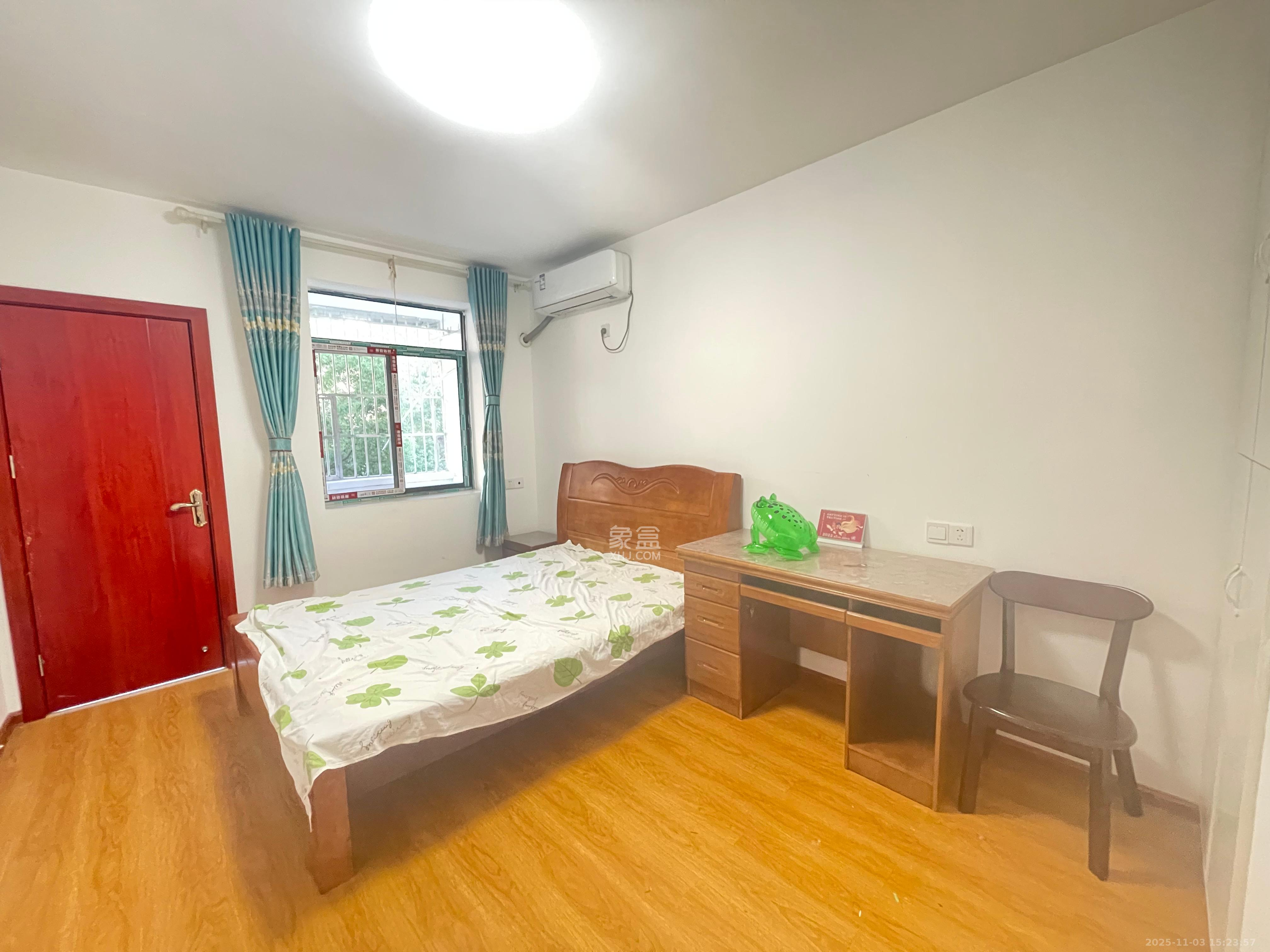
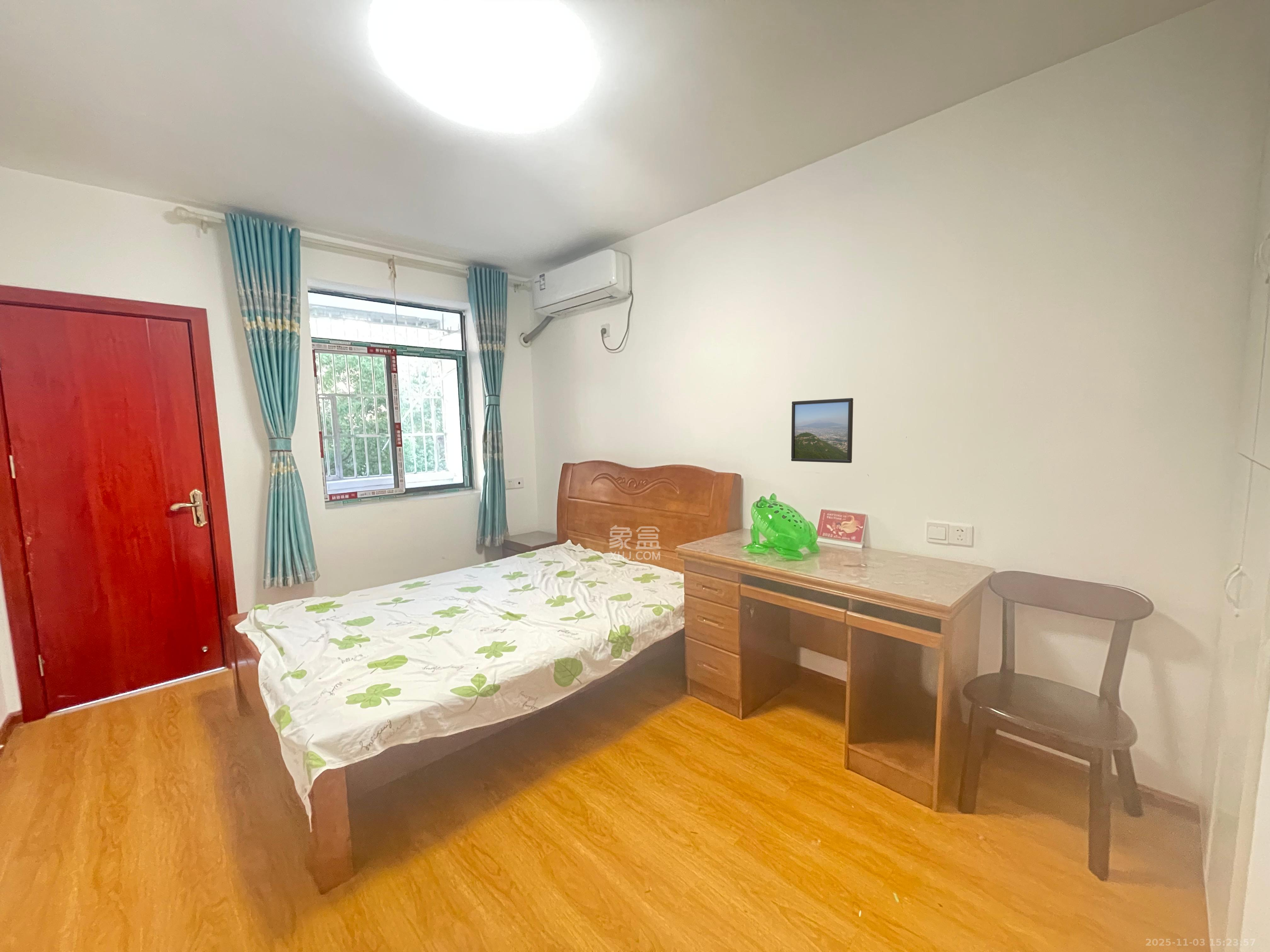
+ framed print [791,398,854,463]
